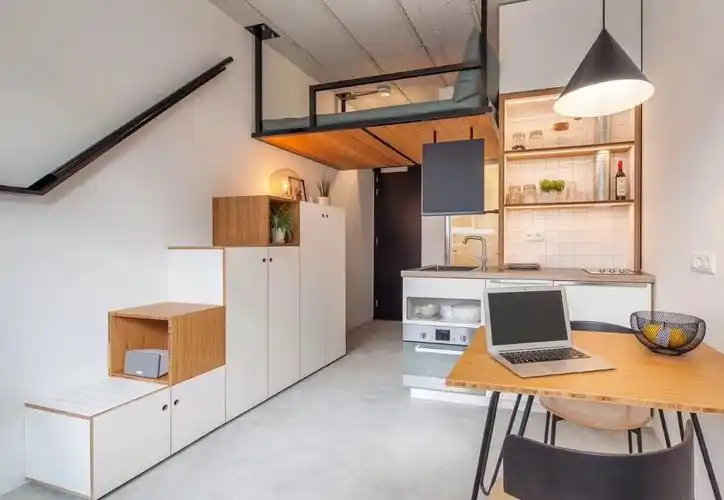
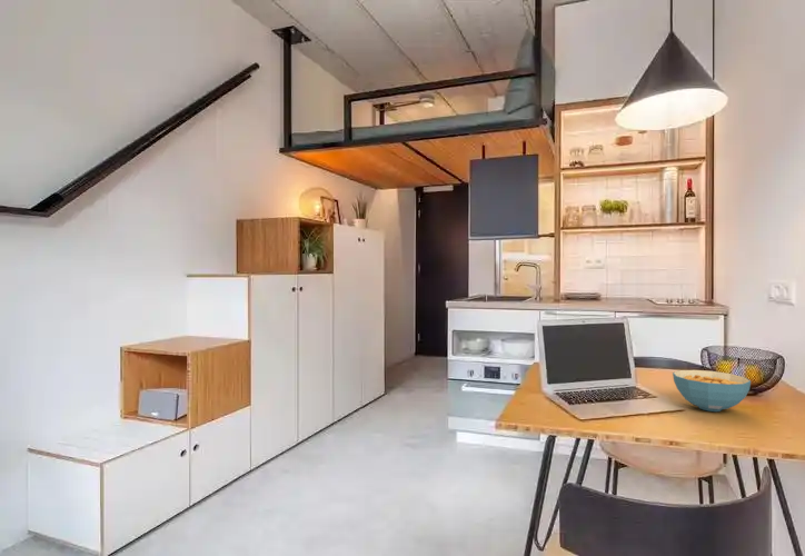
+ cereal bowl [672,369,752,413]
